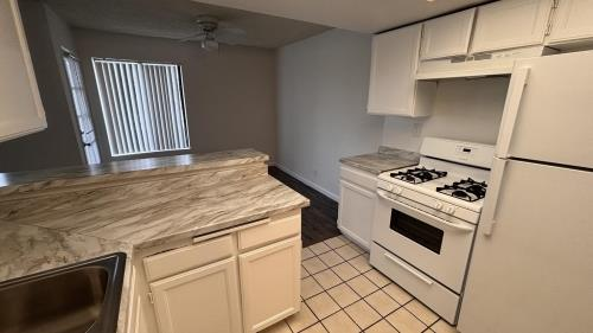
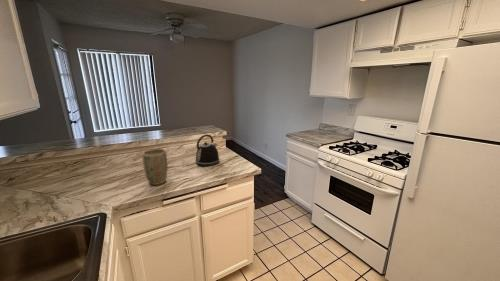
+ plant pot [141,148,168,186]
+ kettle [194,133,220,167]
